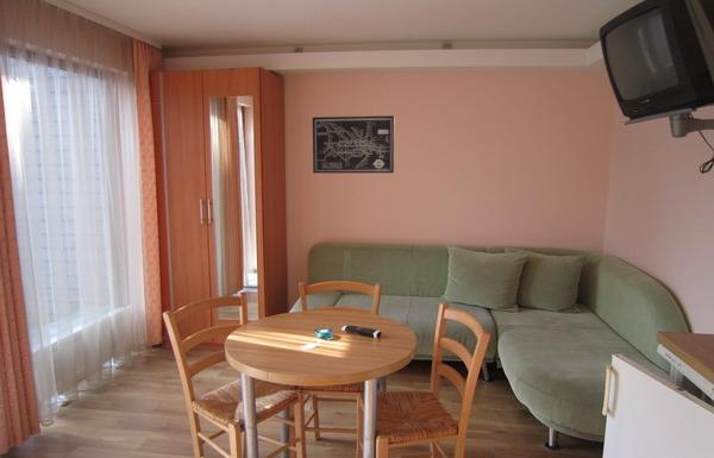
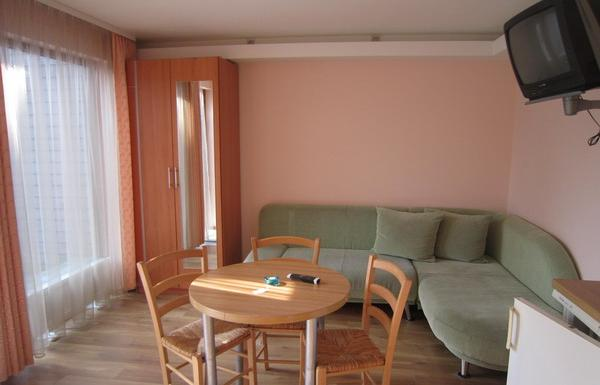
- wall art [312,114,395,174]
